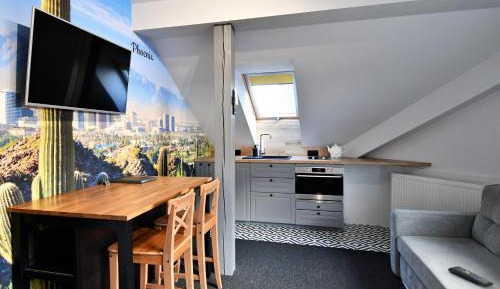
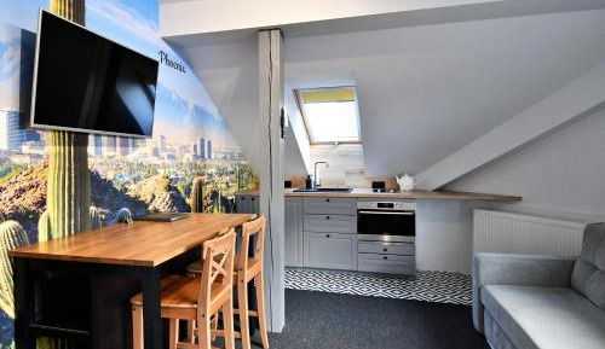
- remote control [447,265,495,288]
